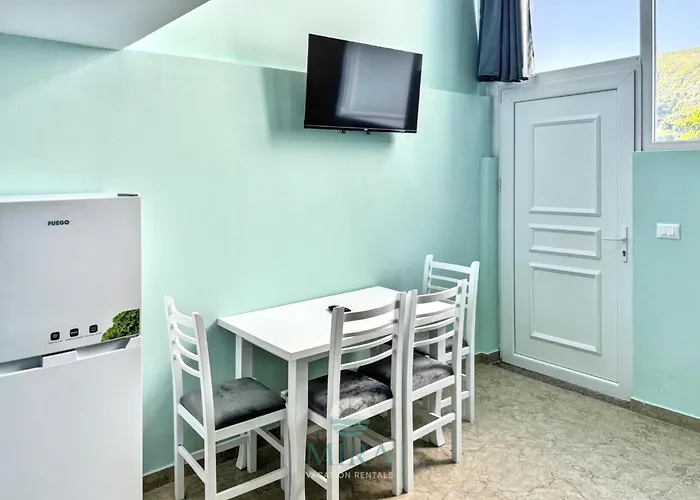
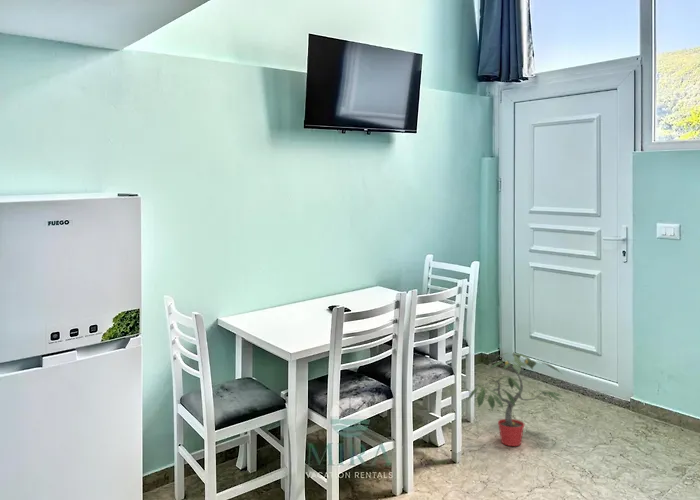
+ potted plant [468,351,564,447]
